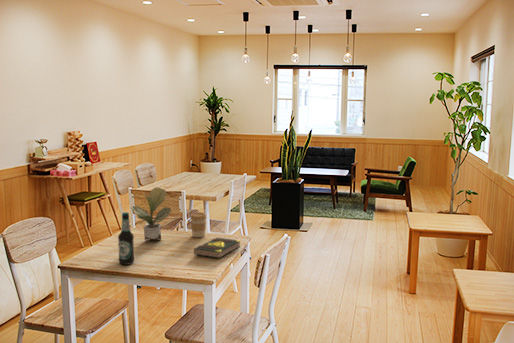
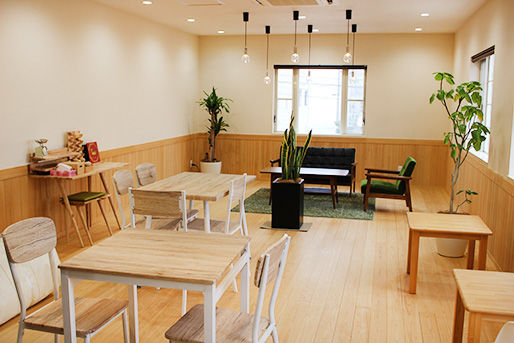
- coffee cup [189,211,208,238]
- potted plant [130,186,172,241]
- book [193,237,241,259]
- bottle [117,211,135,266]
